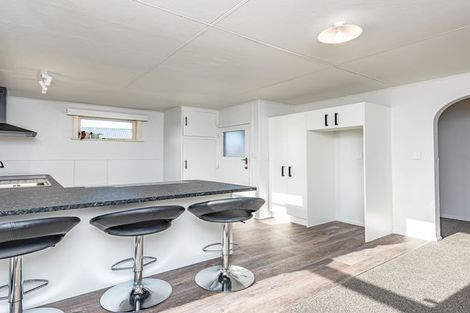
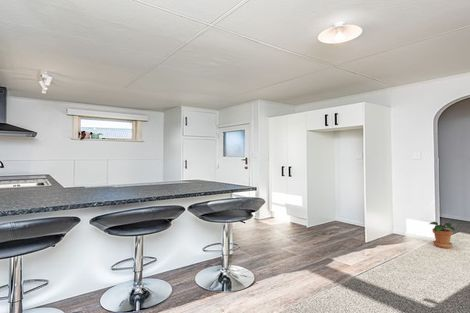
+ potted plant [429,221,456,249]
